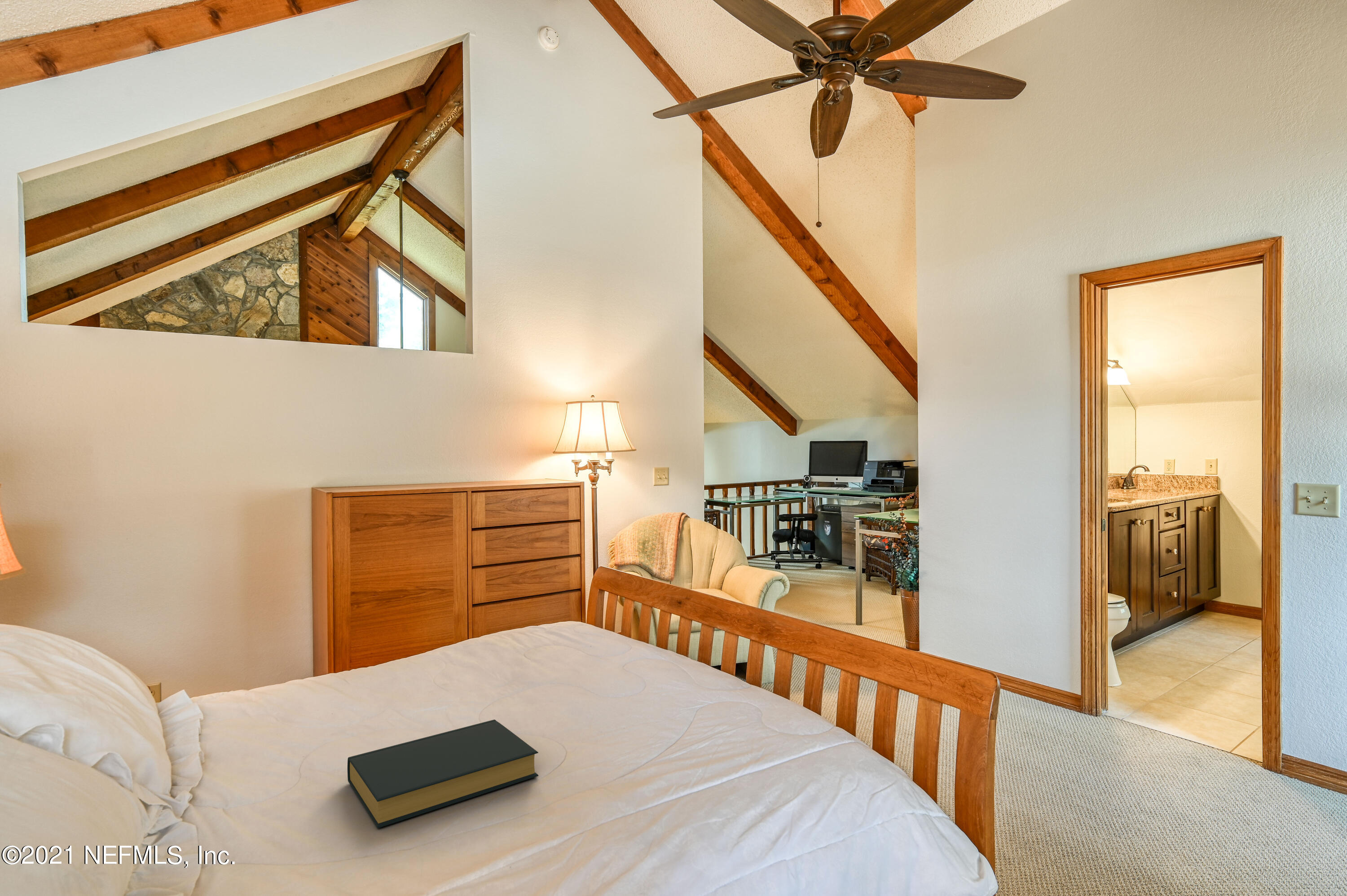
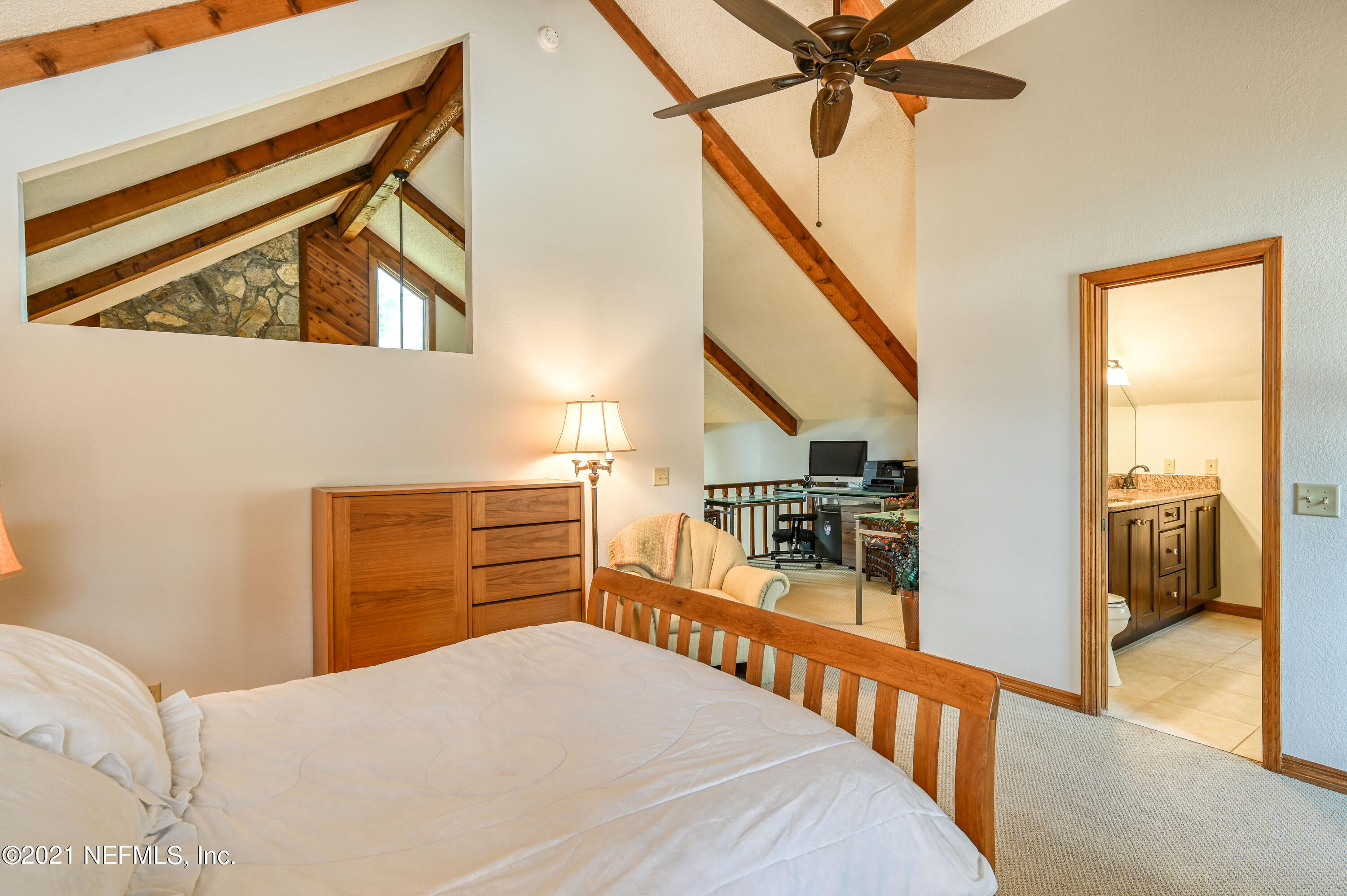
- hardback book [347,719,539,829]
